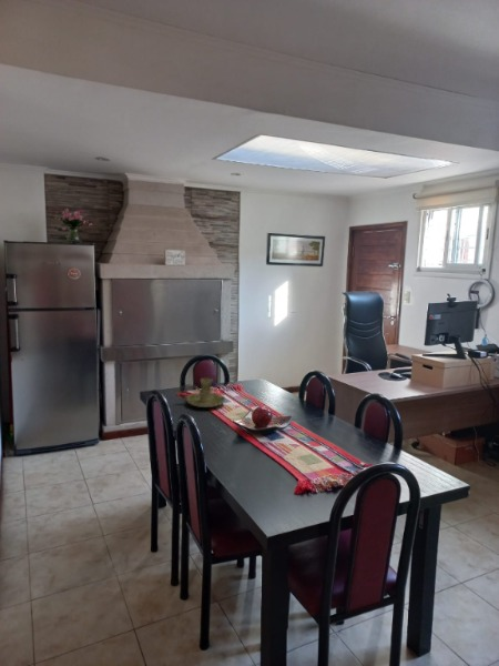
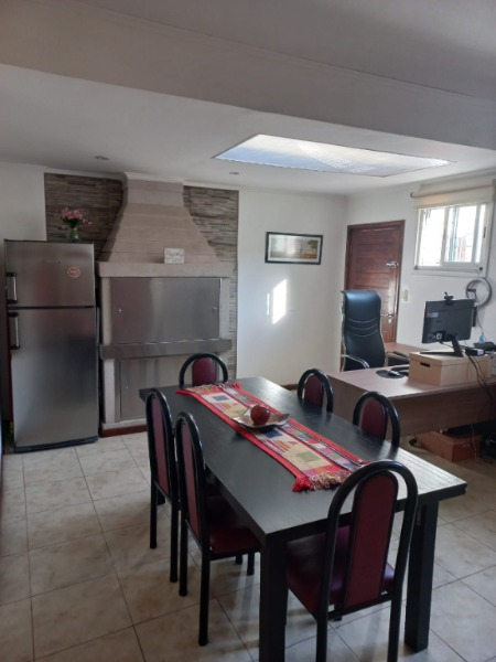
- candle holder [176,377,226,408]
